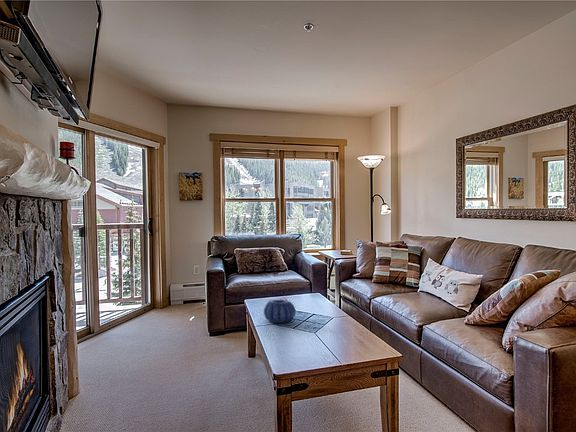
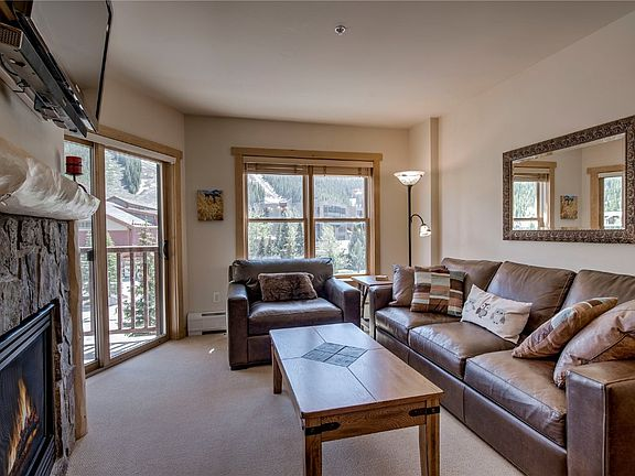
- decorative bowl [263,299,297,324]
